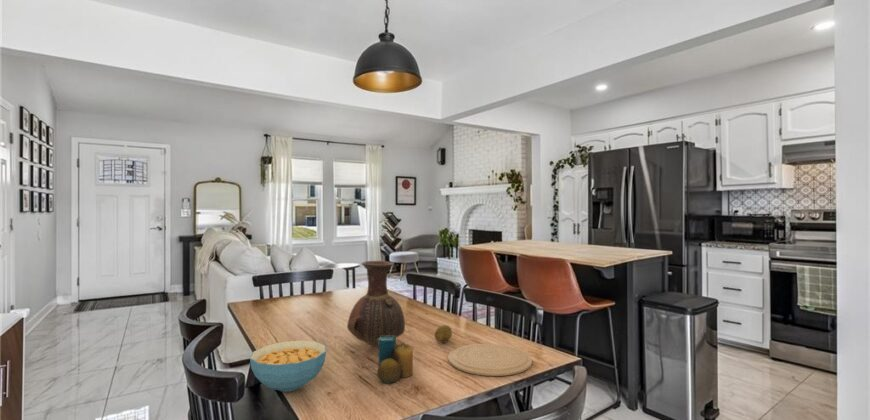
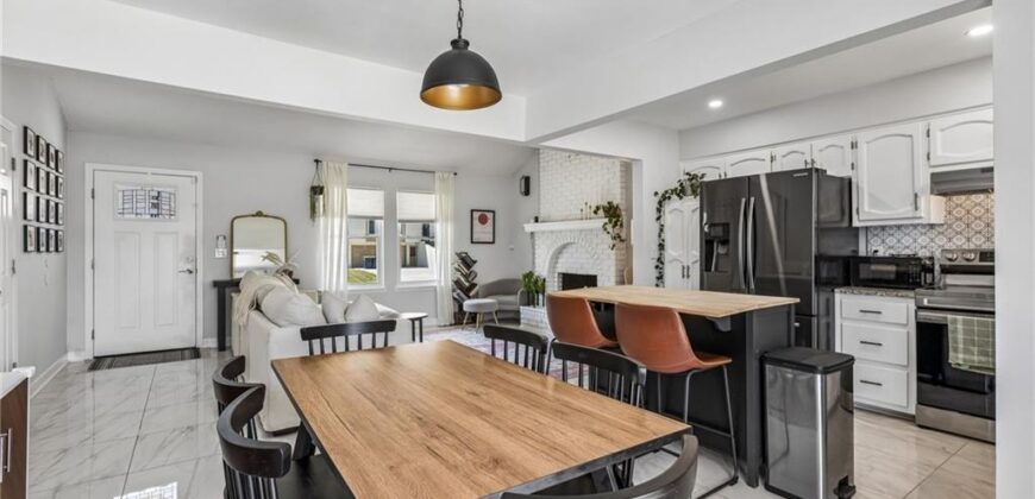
- fruit [434,324,453,344]
- cereal bowl [249,339,327,393]
- candle [377,336,414,384]
- plate [447,343,533,377]
- vase [346,260,406,348]
